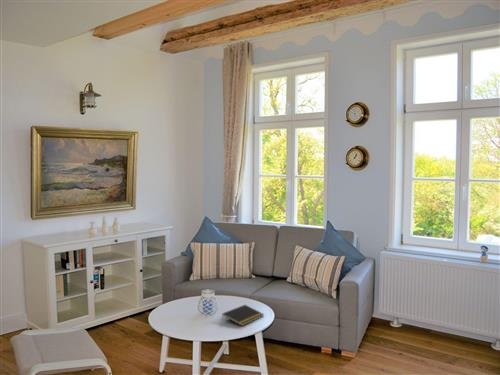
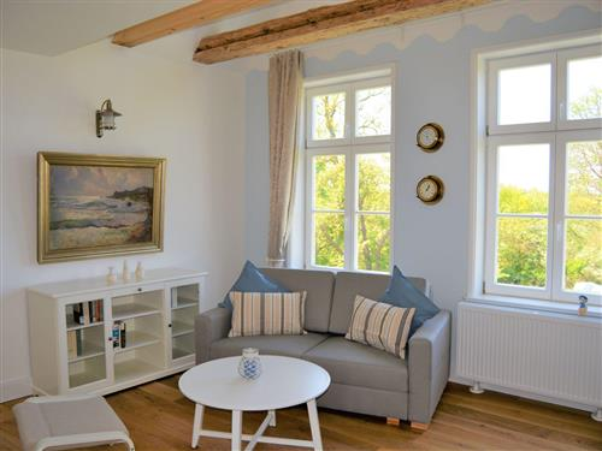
- notepad [221,304,265,327]
